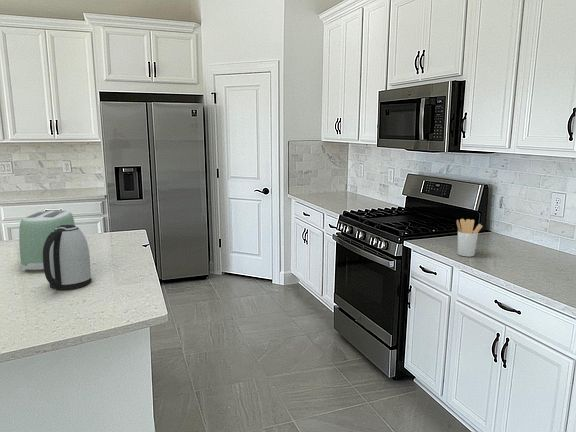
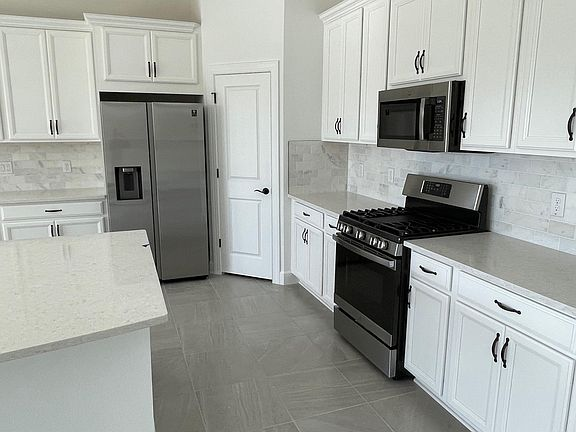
- utensil holder [456,218,483,258]
- toaster [18,209,76,272]
- kettle [43,225,92,291]
